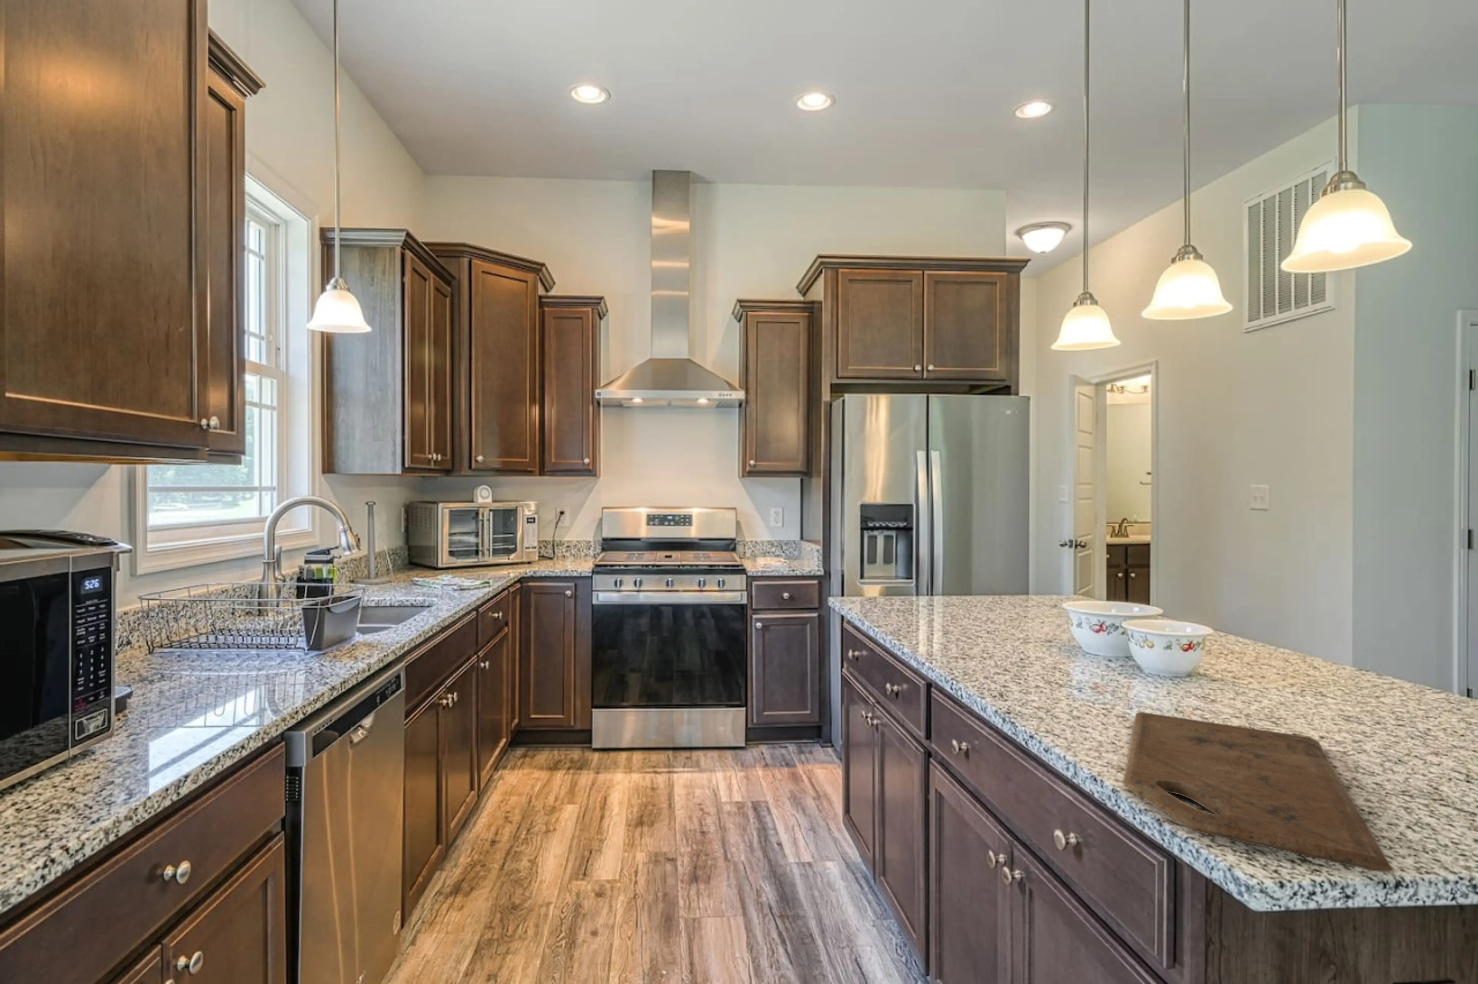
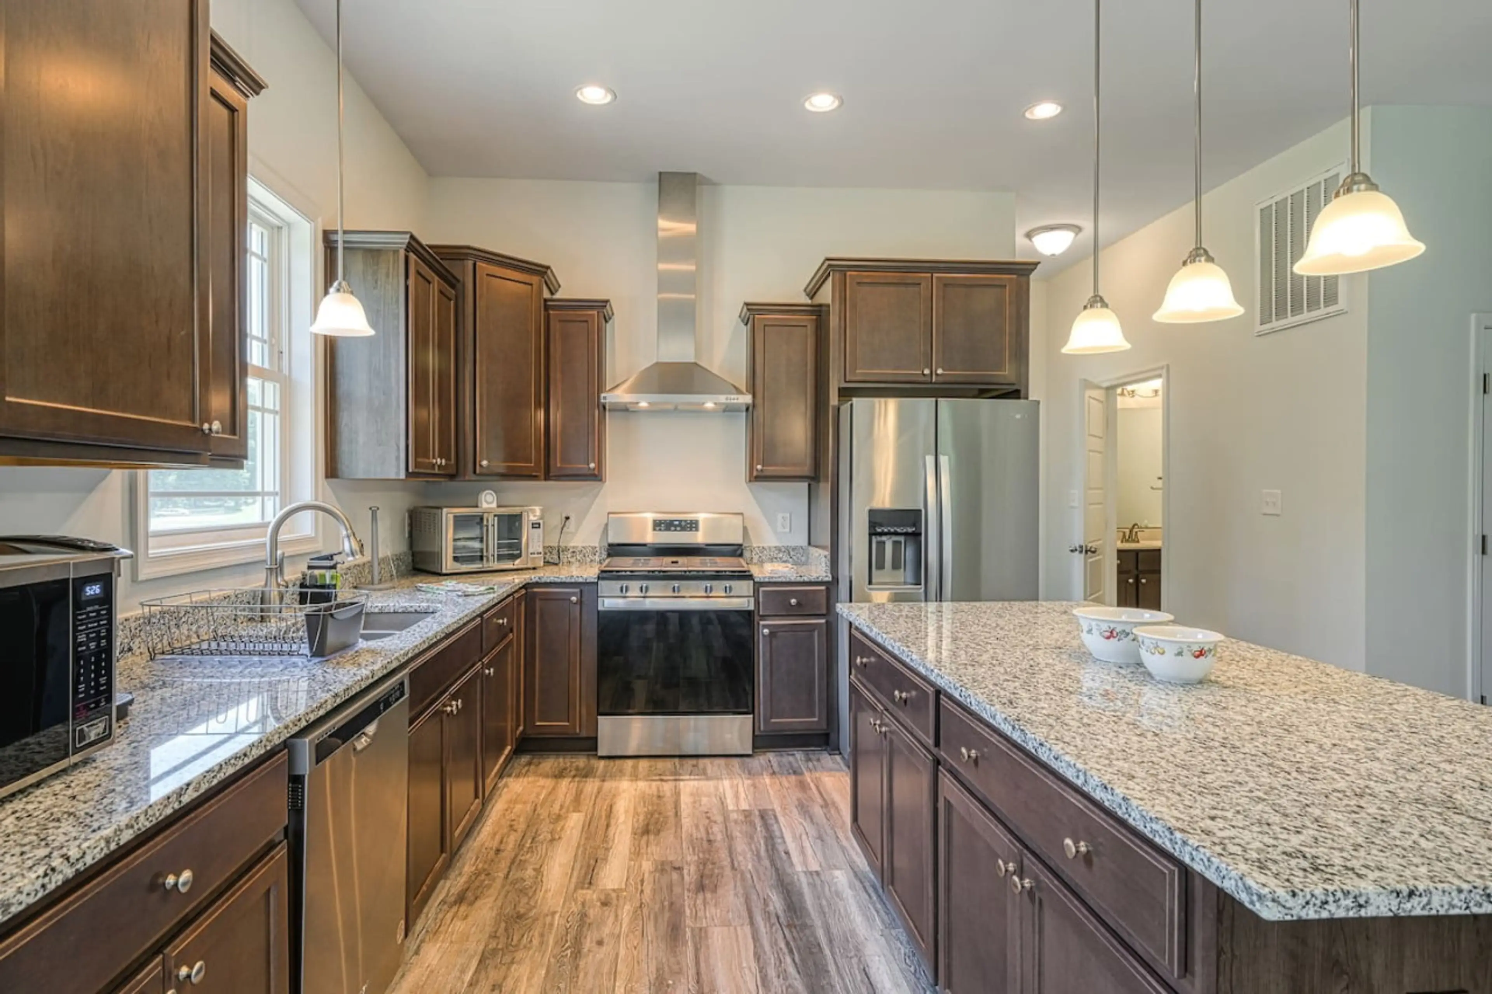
- cutting board [1123,712,1394,872]
